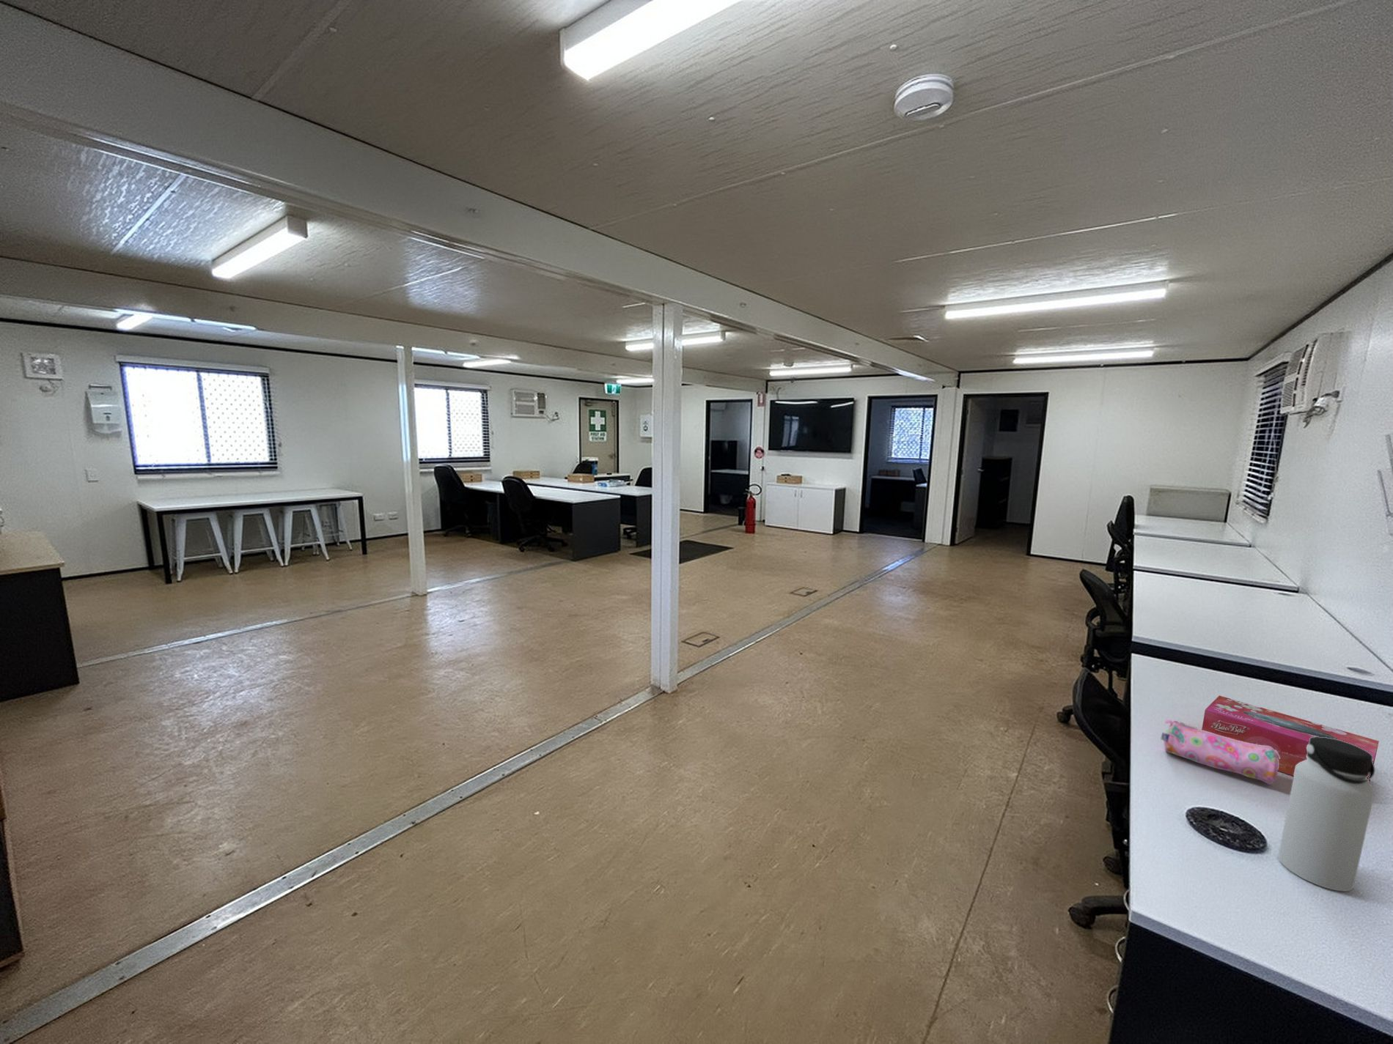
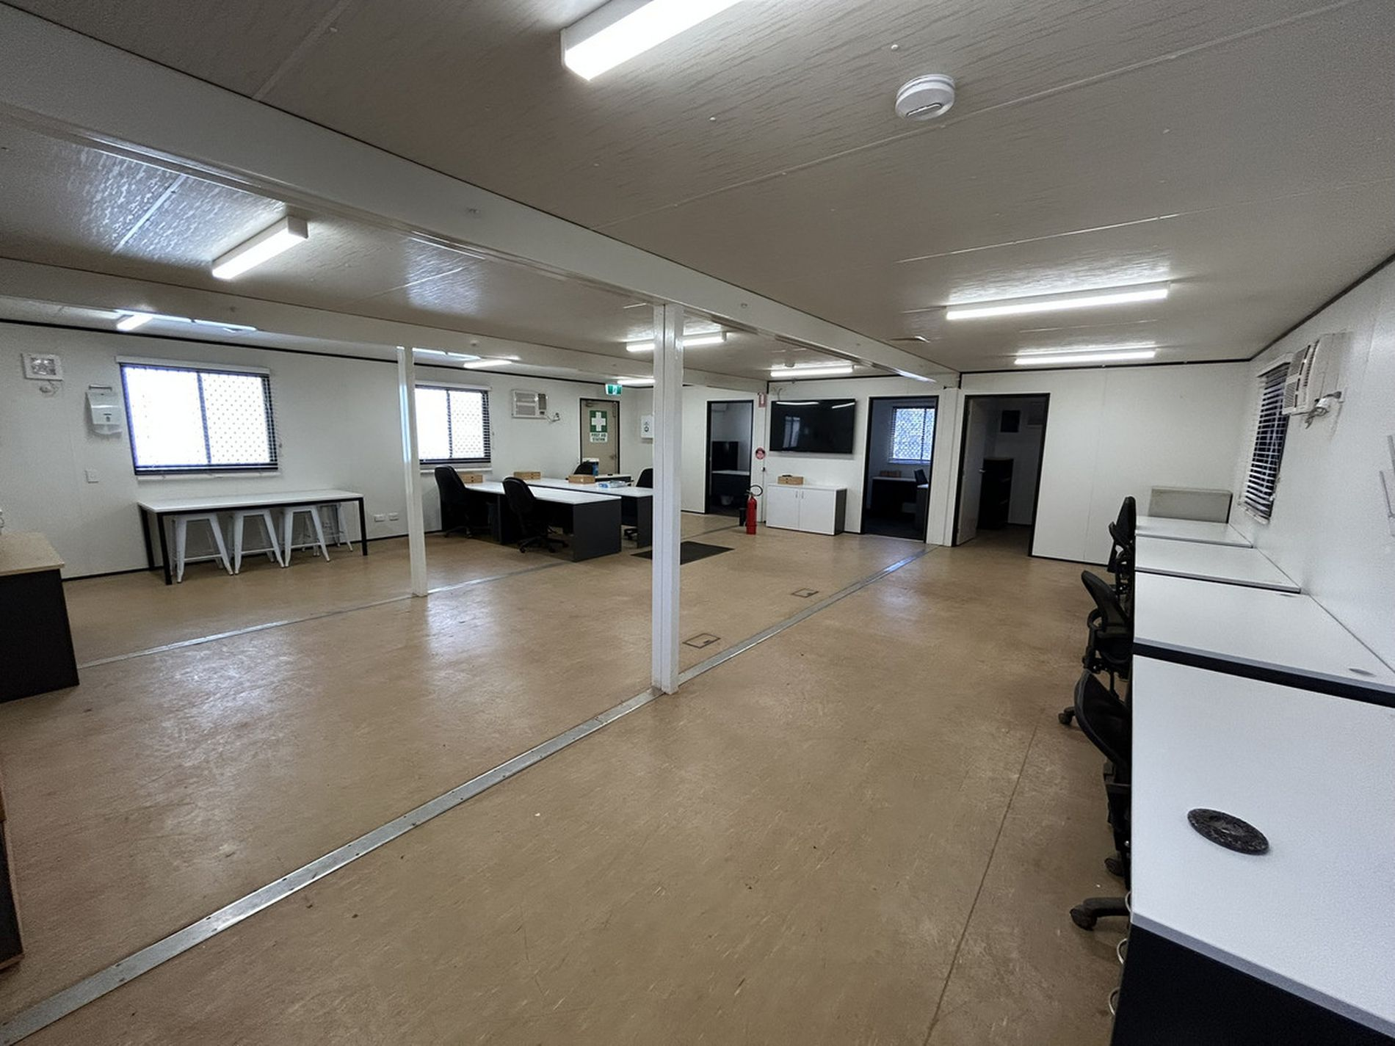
- pencil case [1159,718,1280,785]
- water bottle [1277,736,1375,892]
- tissue box [1201,695,1380,782]
